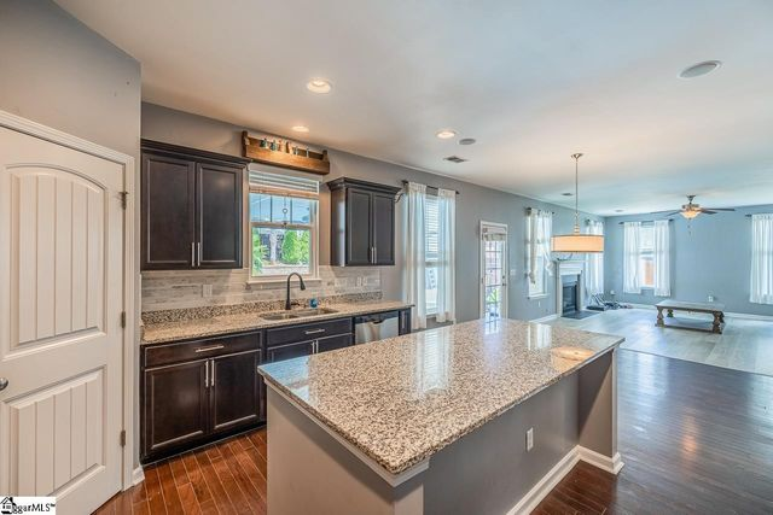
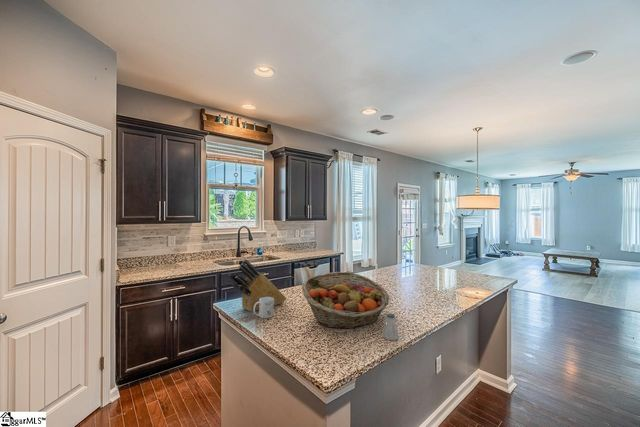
+ fruit basket [301,271,390,330]
+ mug [253,297,275,319]
+ knife block [228,259,287,313]
+ saltshaker [381,313,400,341]
